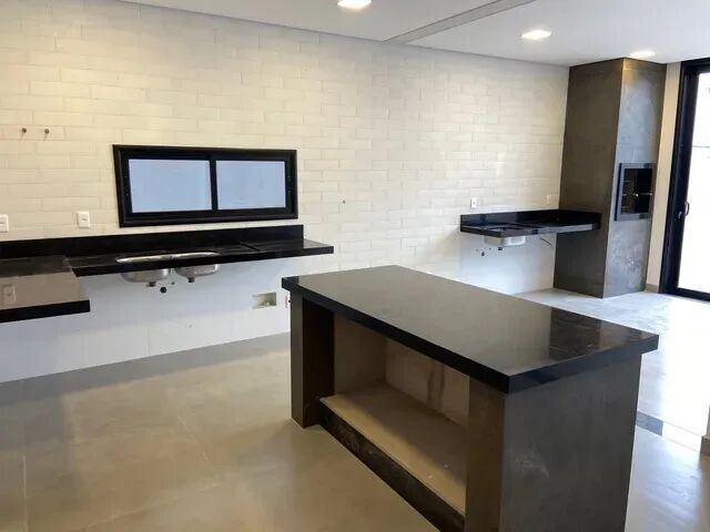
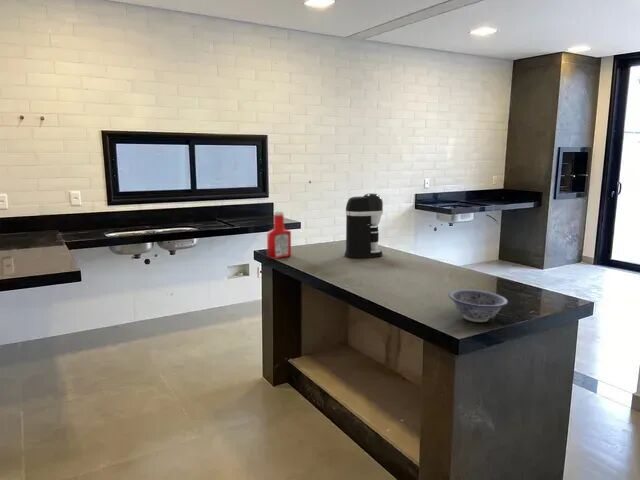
+ soap bottle [266,210,292,260]
+ bowl [448,289,509,323]
+ coffee maker [343,192,384,259]
